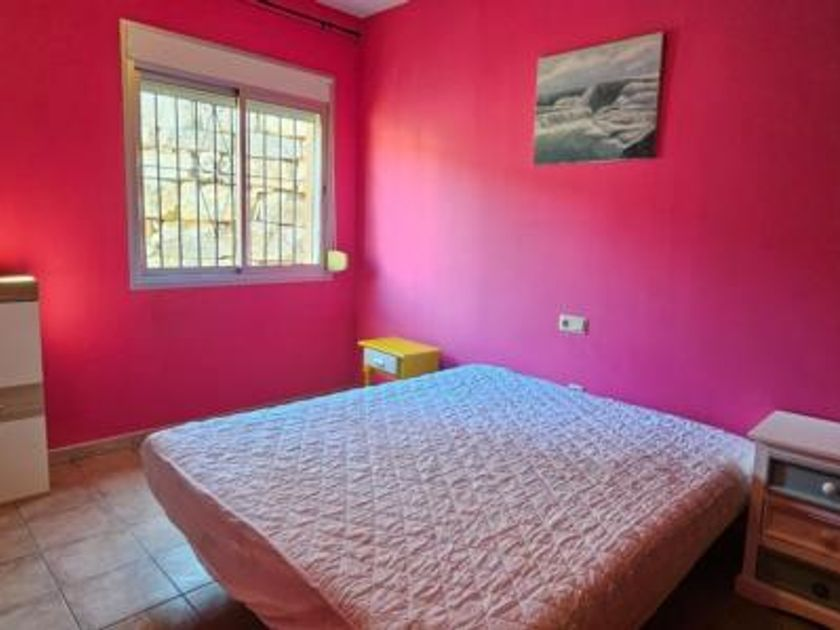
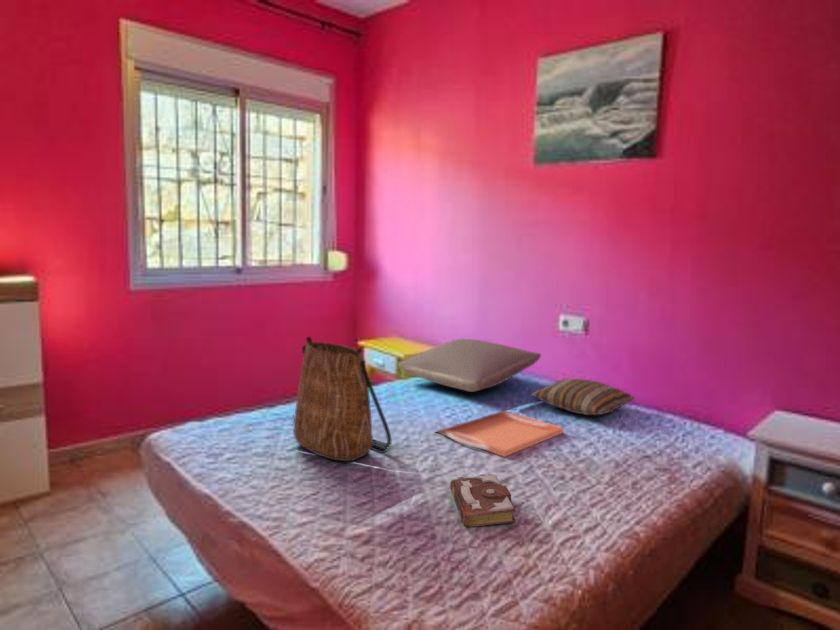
+ serving tray [434,410,565,458]
+ book [449,474,516,528]
+ pillow [531,378,636,416]
+ tote bag [292,335,392,462]
+ pillow [397,338,542,393]
